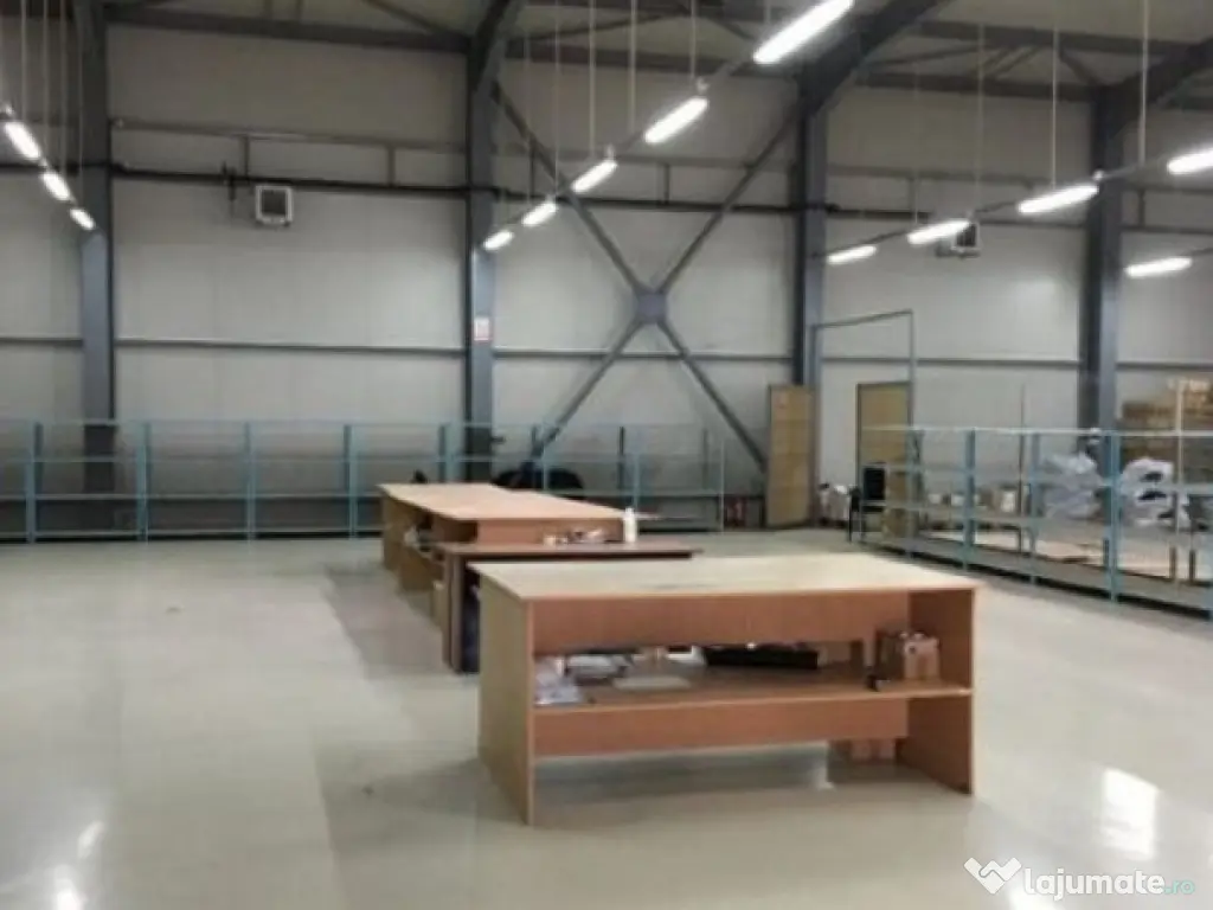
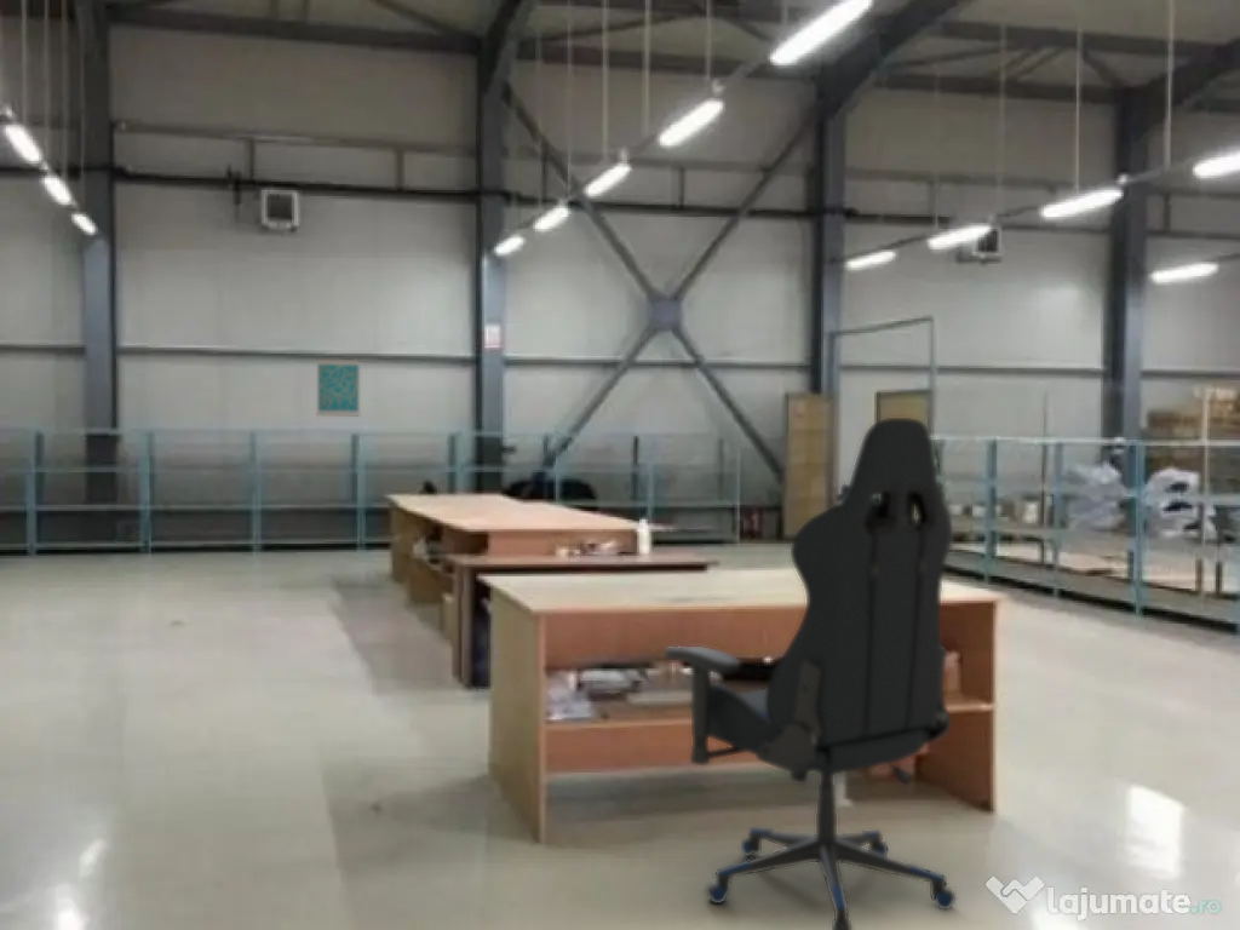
+ chair [664,417,957,930]
+ wall art [316,358,361,418]
